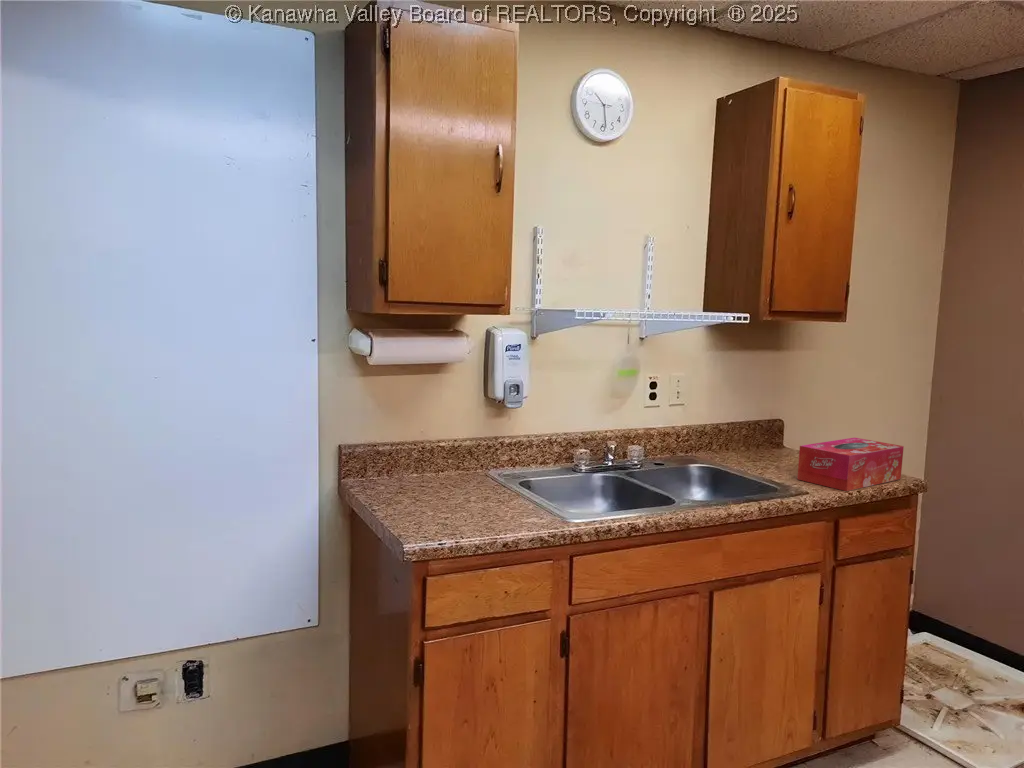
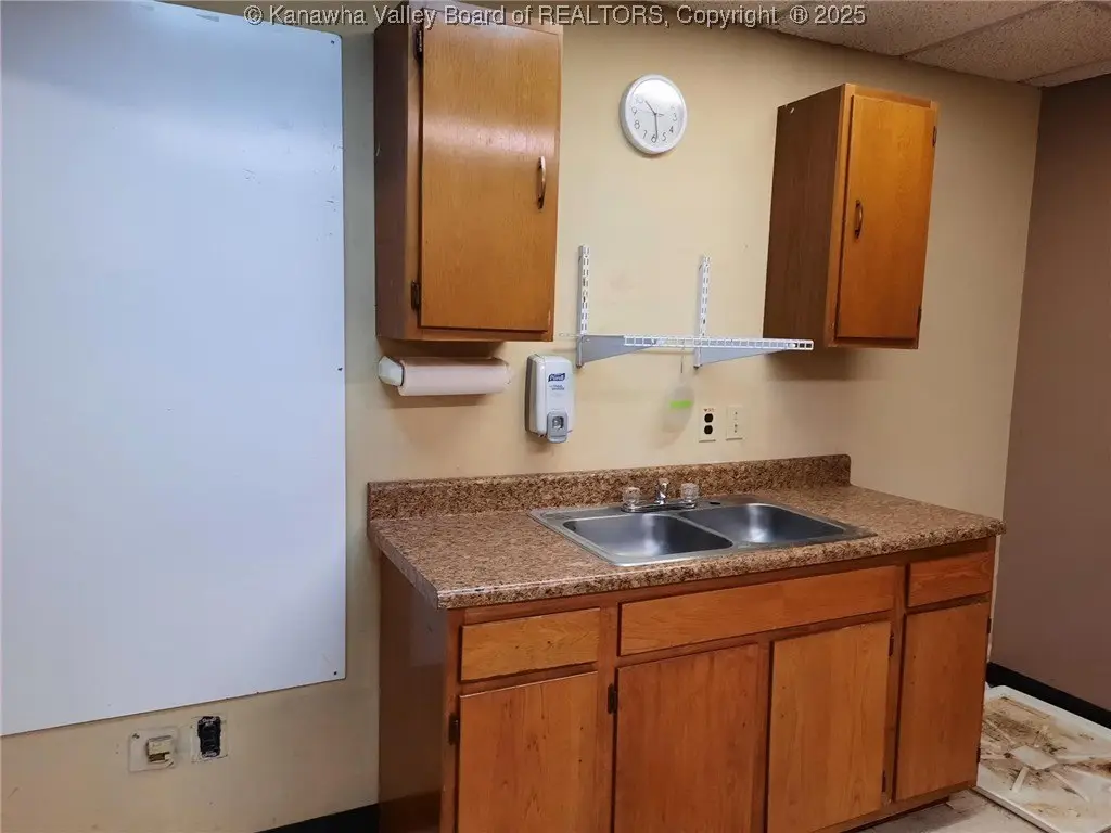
- tissue box [796,437,905,492]
